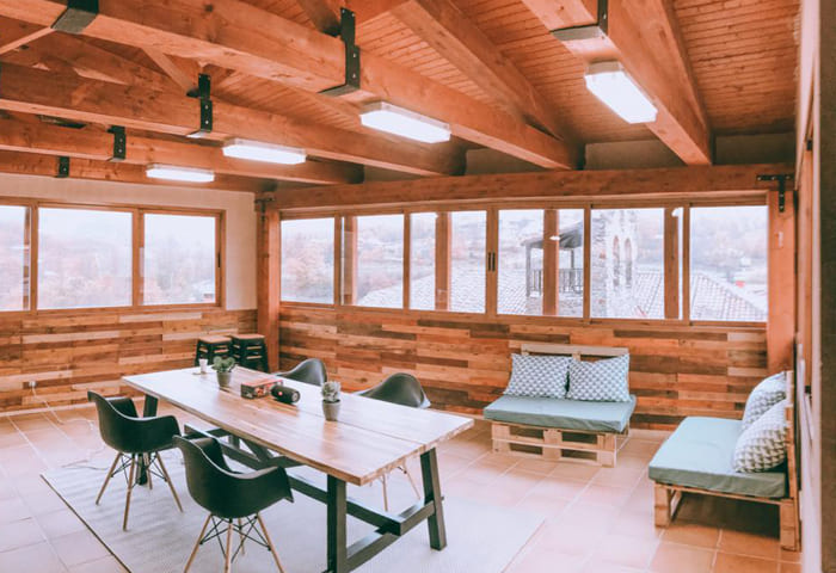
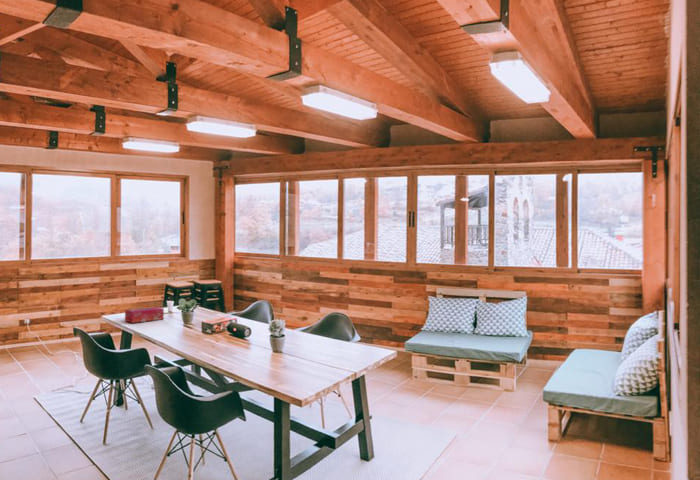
+ tissue box [124,306,165,324]
